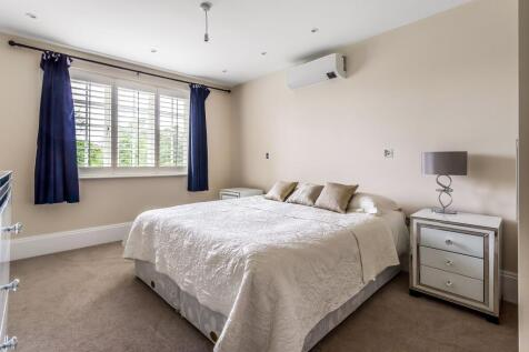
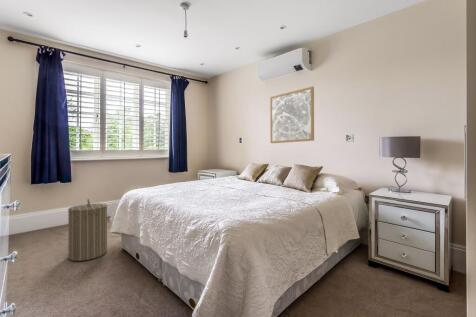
+ wall art [269,85,315,144]
+ laundry hamper [67,198,108,262]
